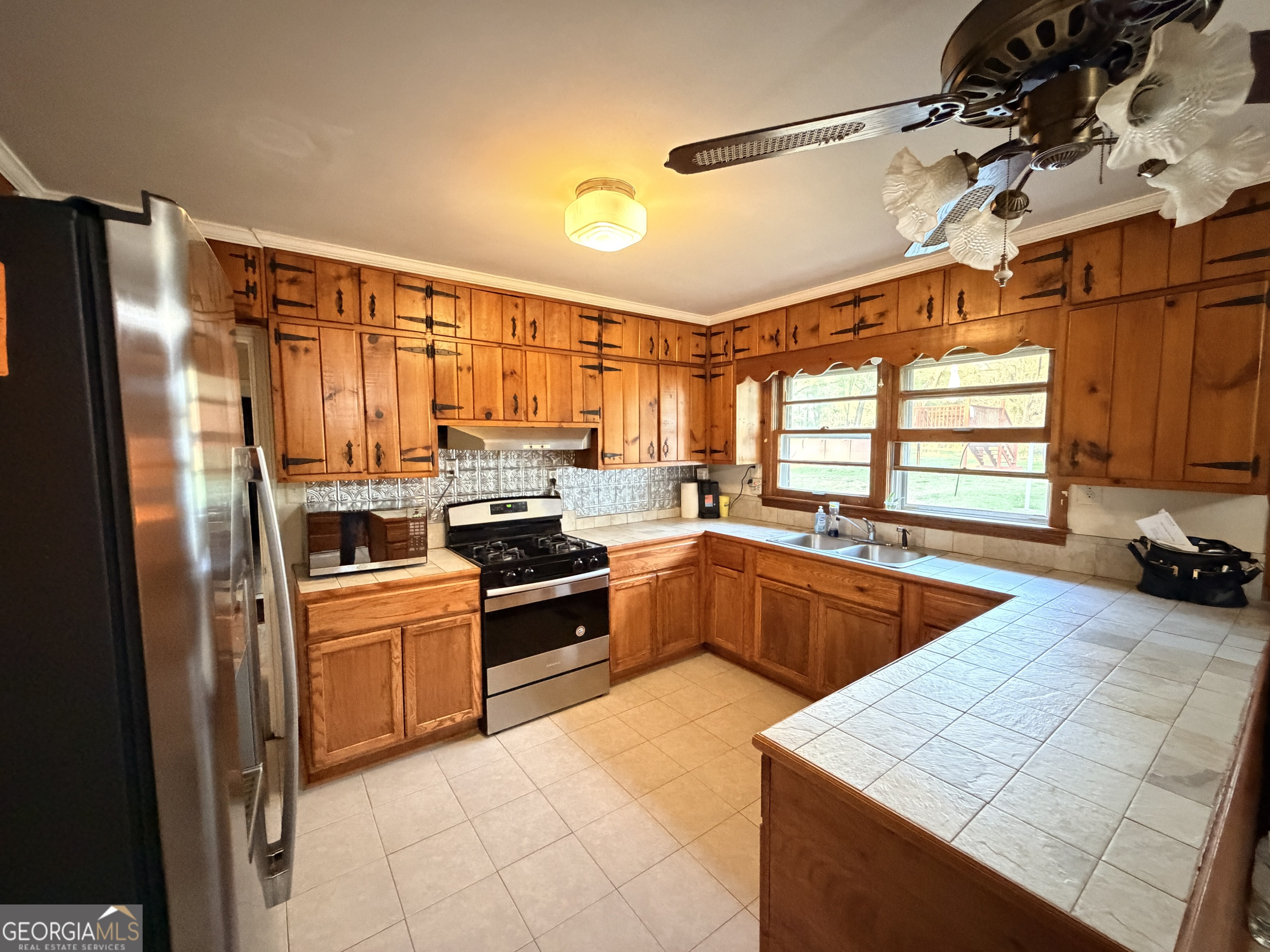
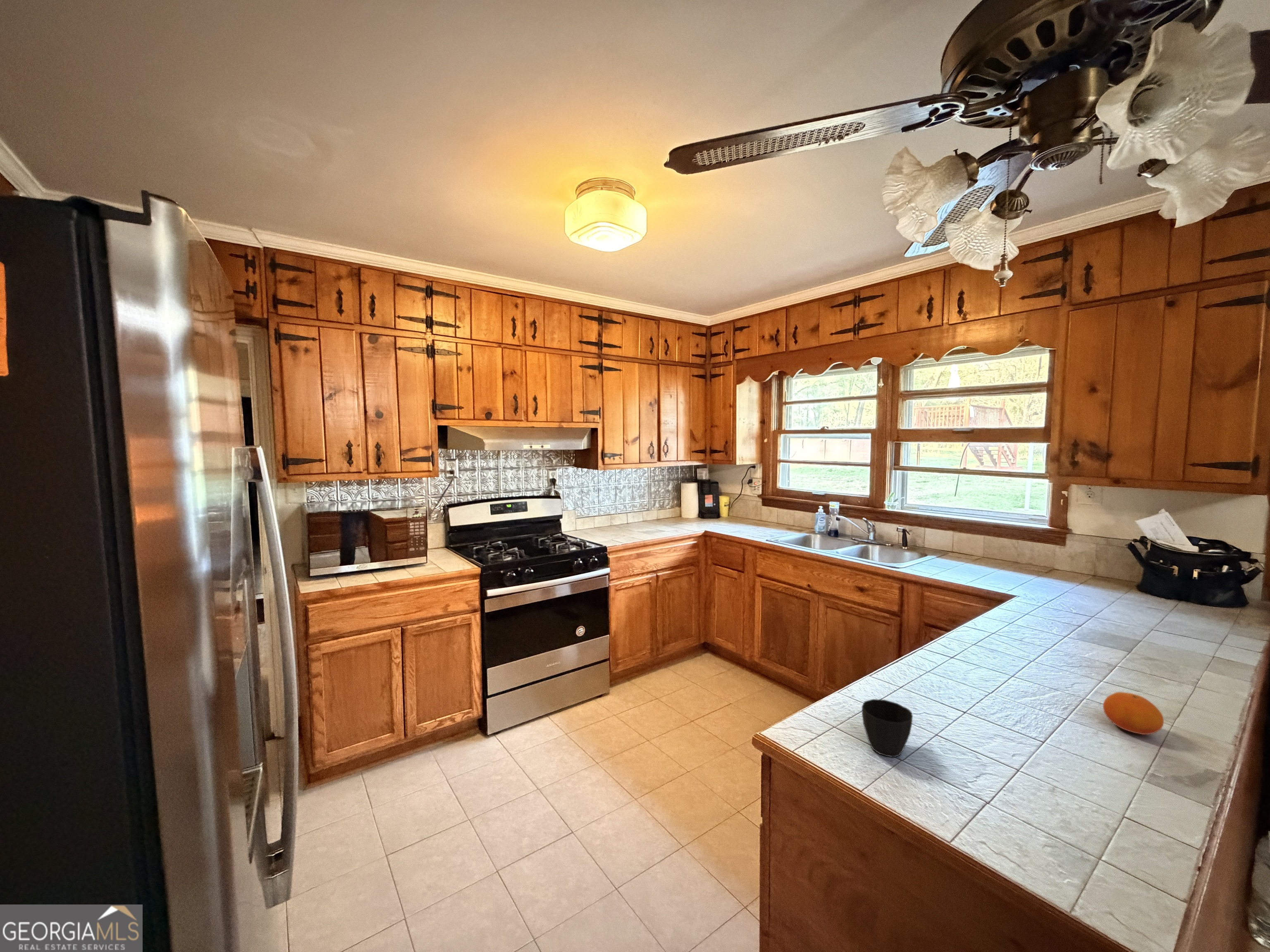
+ fruit [1103,692,1164,735]
+ cup [862,699,913,757]
